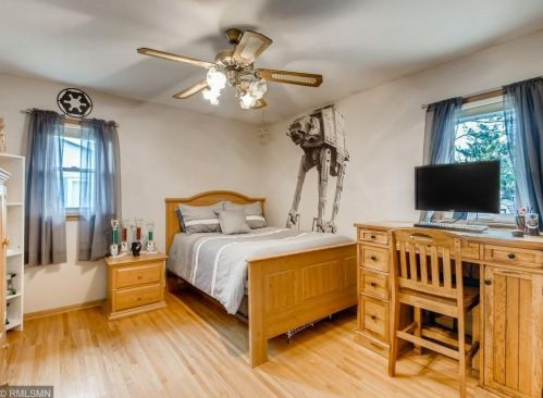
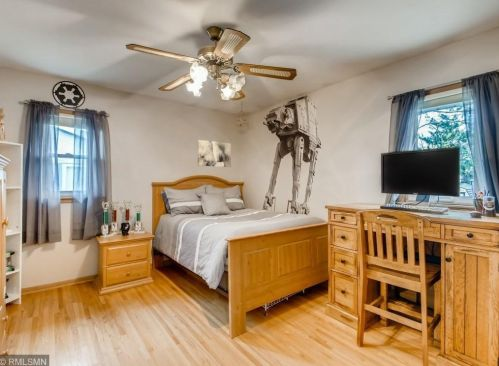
+ wall art [197,139,232,168]
